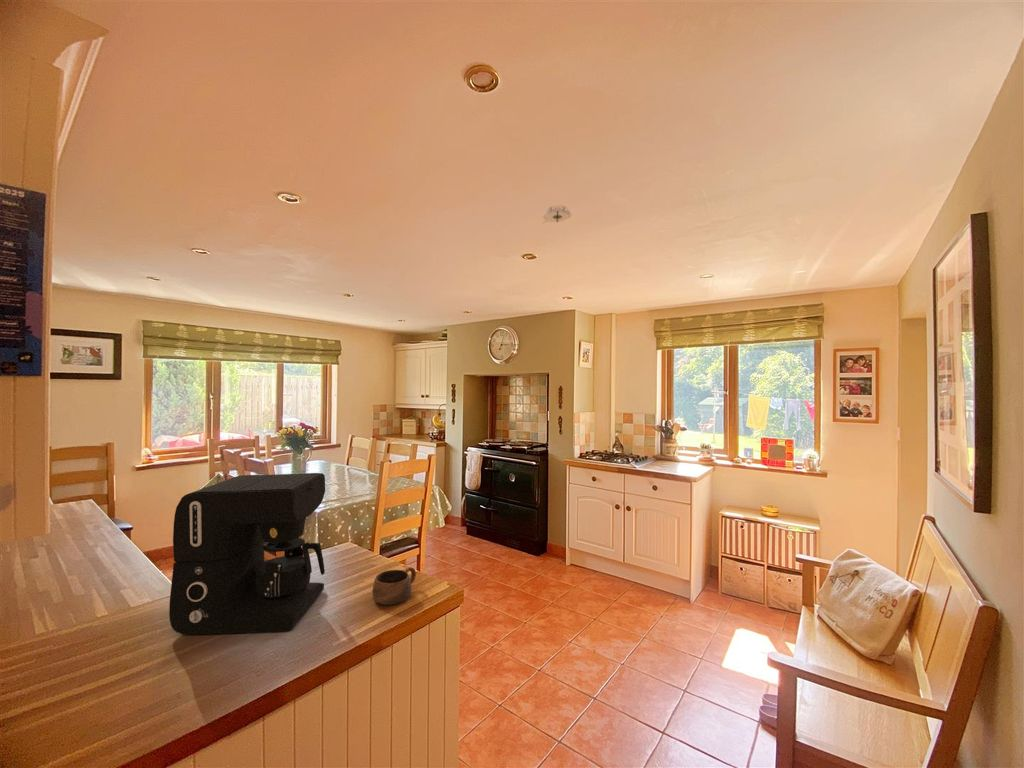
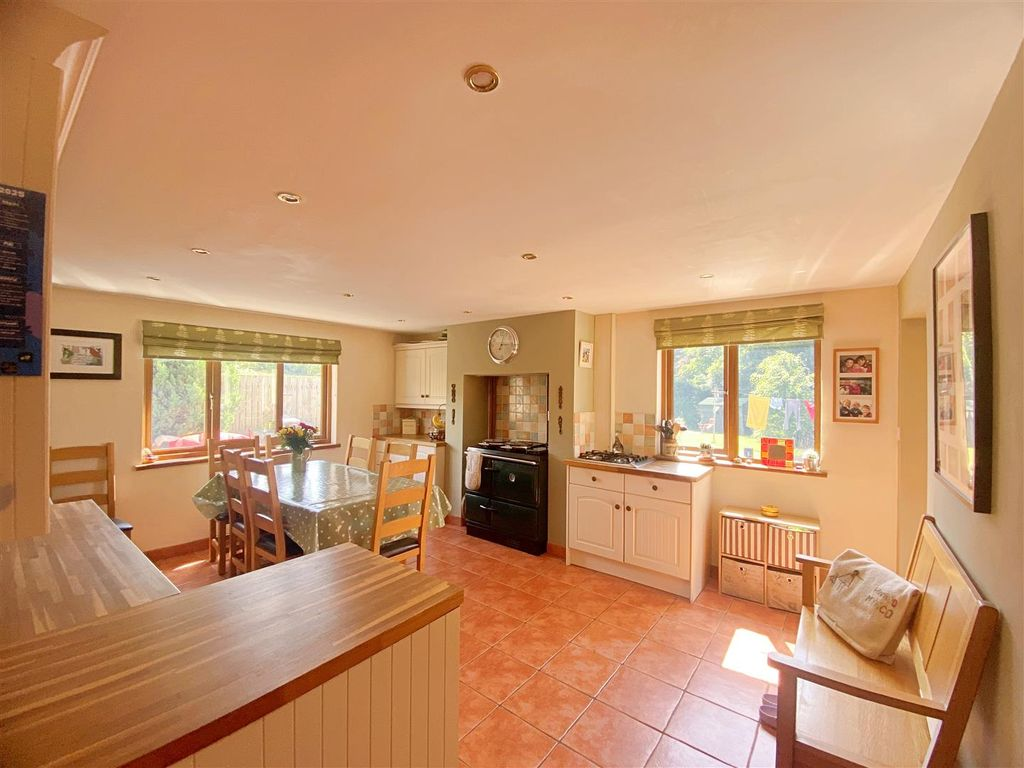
- cup [372,566,417,606]
- smoke detector [542,204,573,224]
- coffee maker [168,472,326,635]
